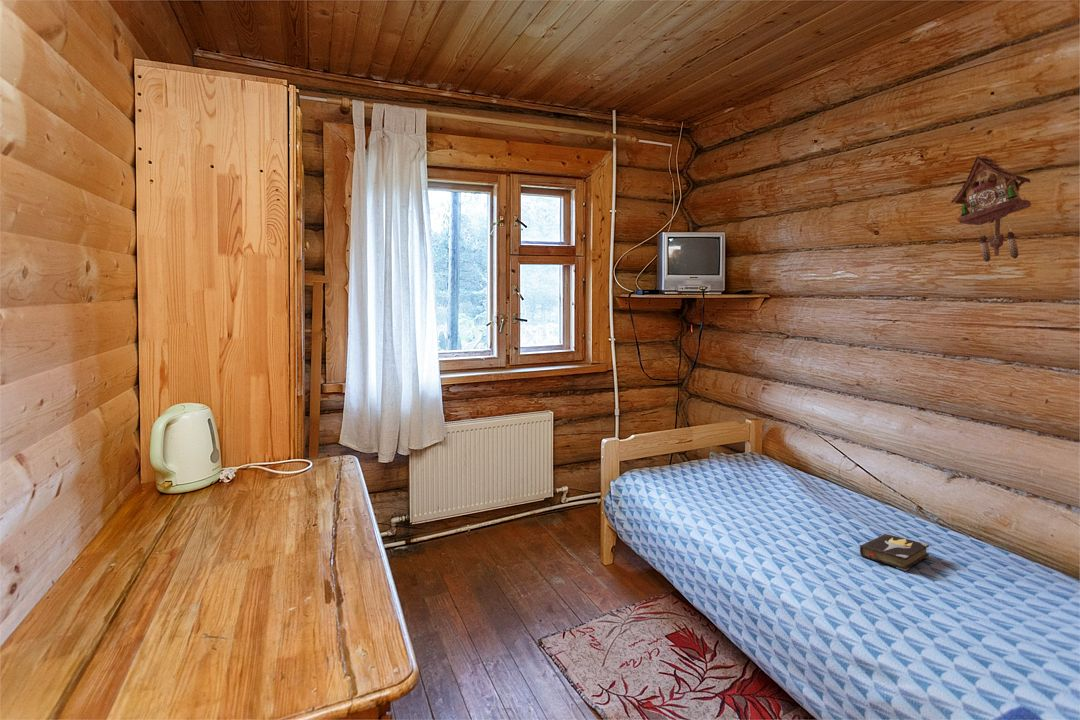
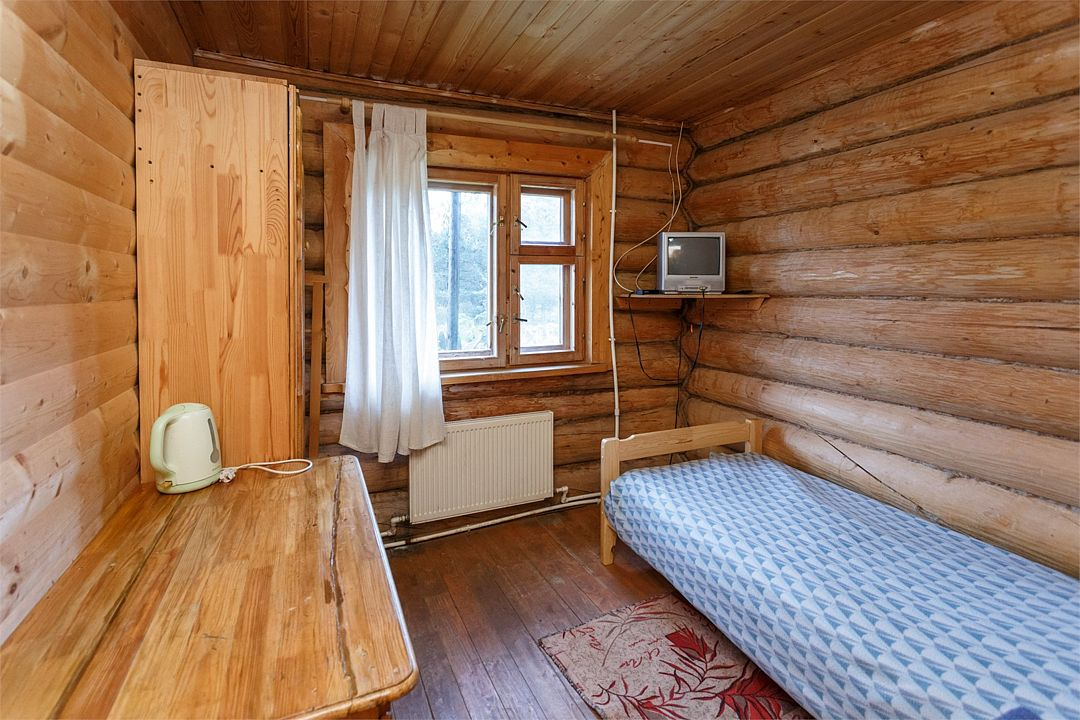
- hardback book [859,533,930,572]
- cuckoo clock [950,154,1032,263]
